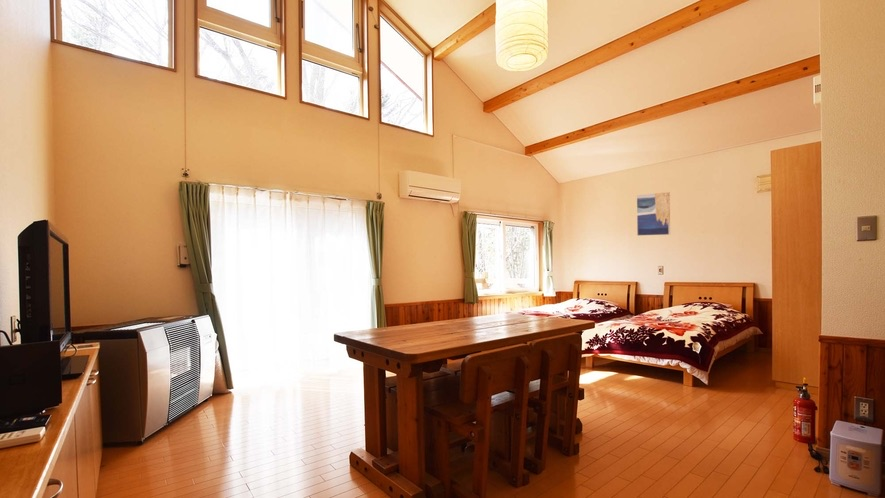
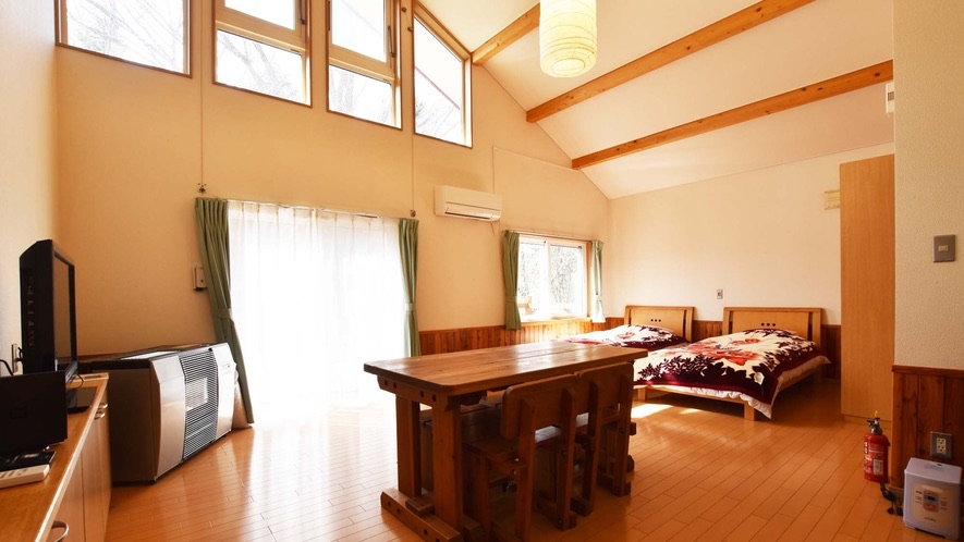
- wall art [636,191,671,236]
